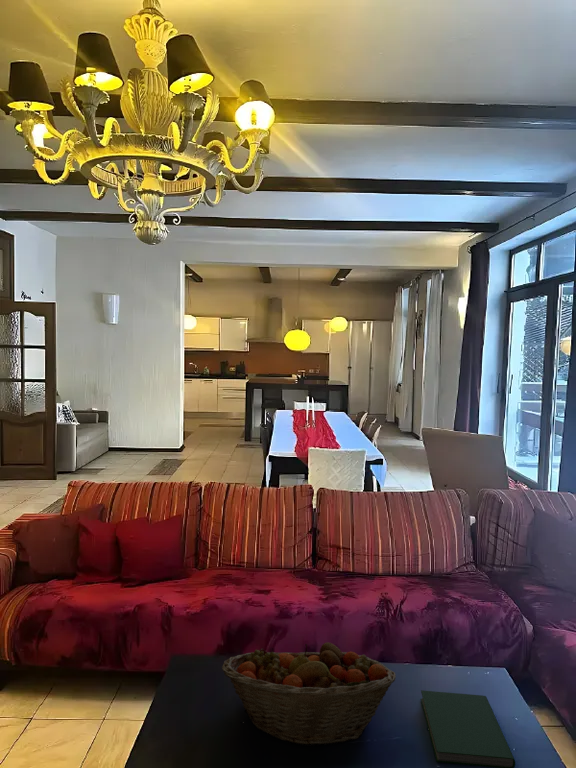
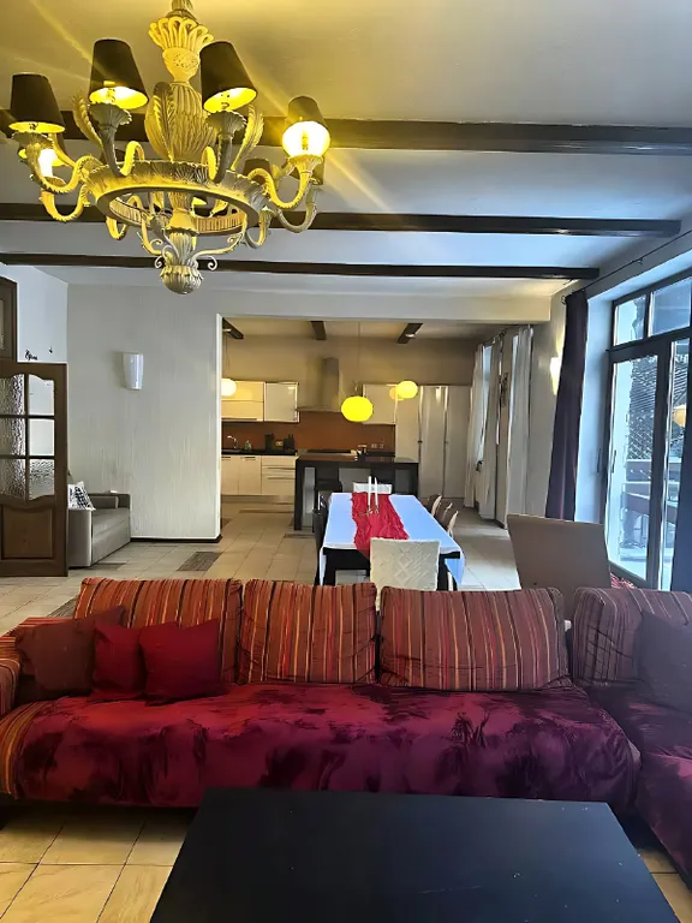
- hardcover book [420,689,516,768]
- fruit basket [221,641,397,748]
